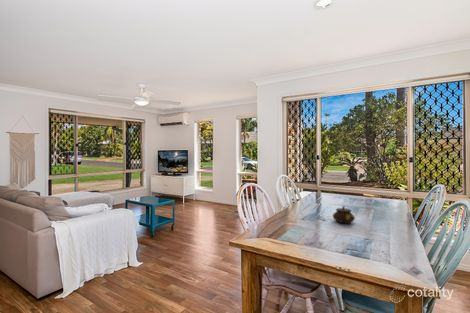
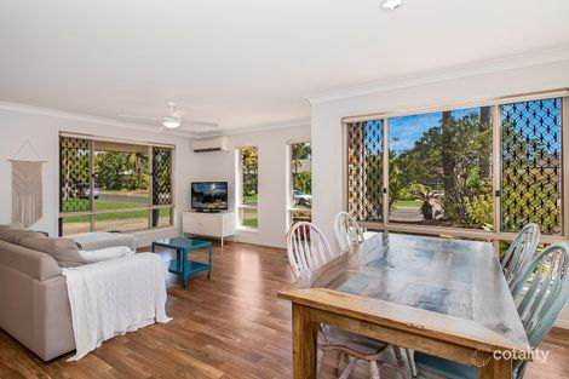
- teapot [332,205,356,224]
